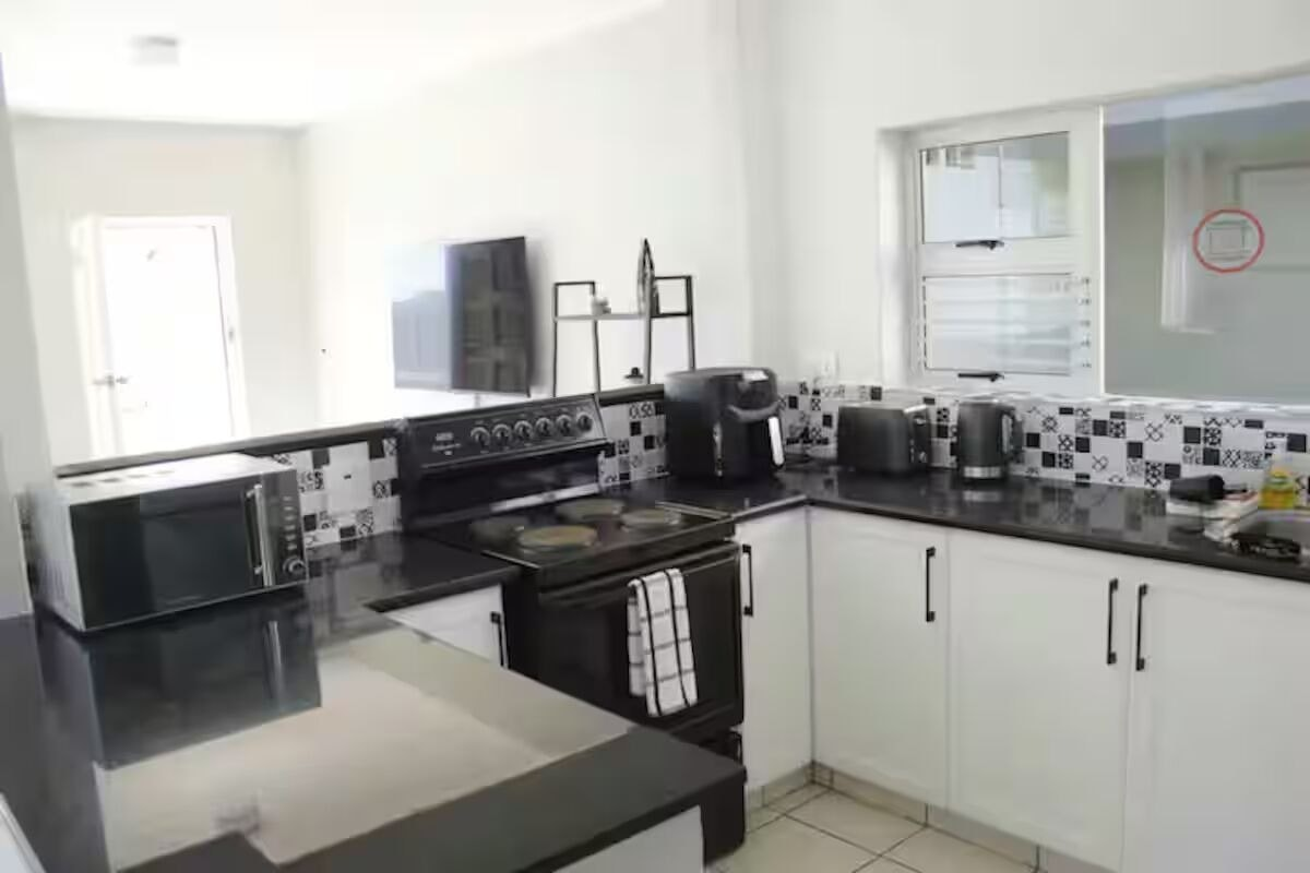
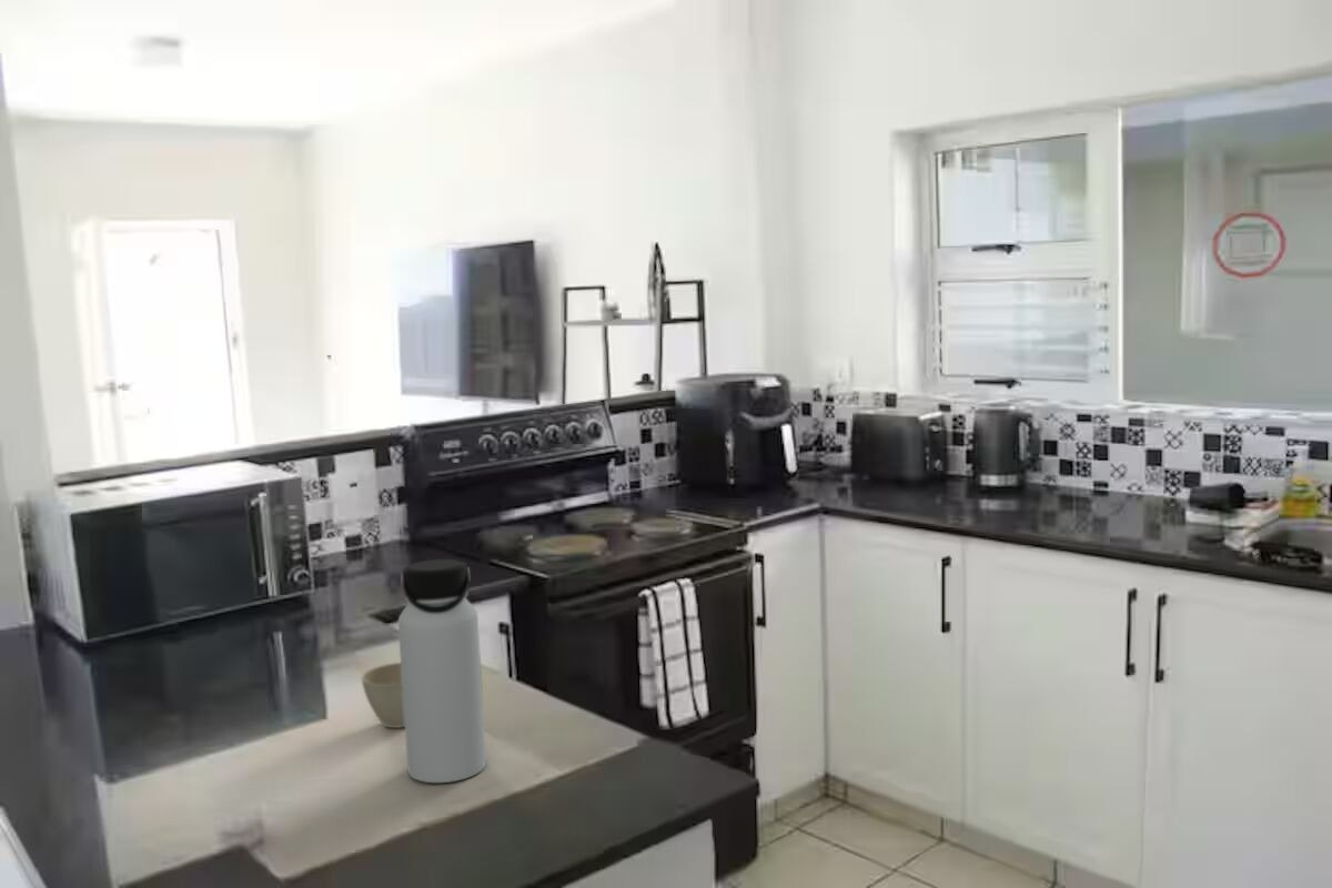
+ water bottle [396,558,487,784]
+ flower pot [360,662,405,729]
